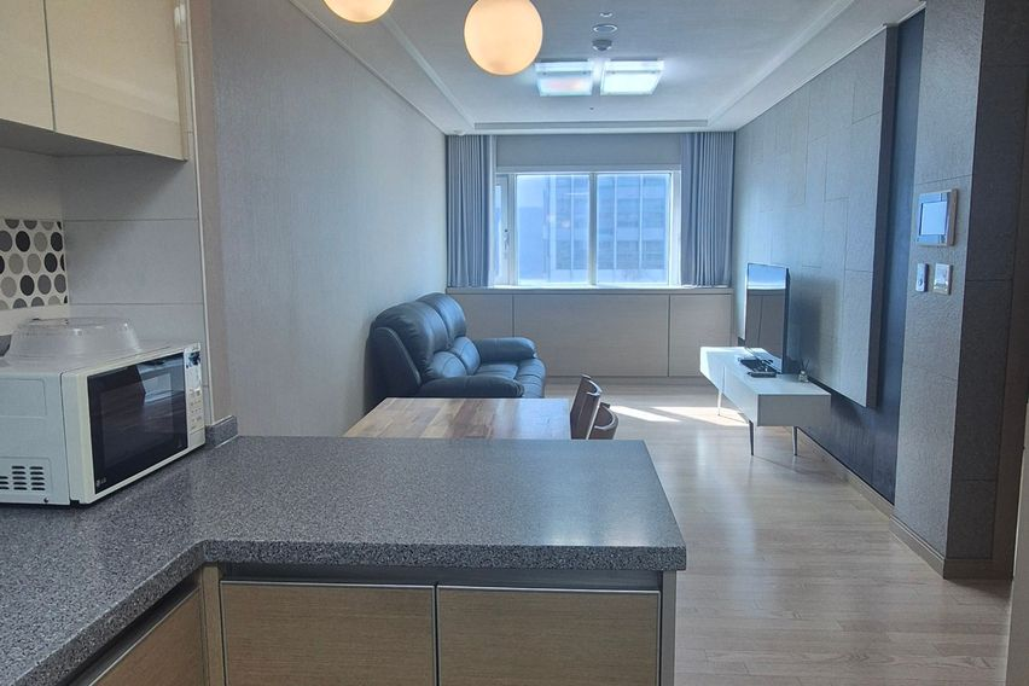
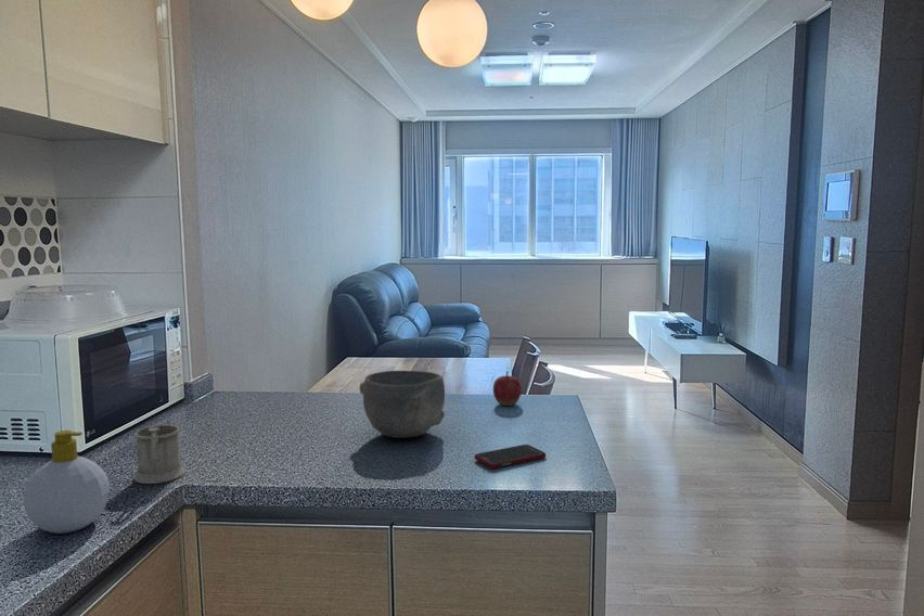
+ mug [132,424,185,485]
+ cell phone [474,444,547,470]
+ bowl [359,370,446,439]
+ soap bottle [22,429,111,535]
+ apple [492,370,523,407]
